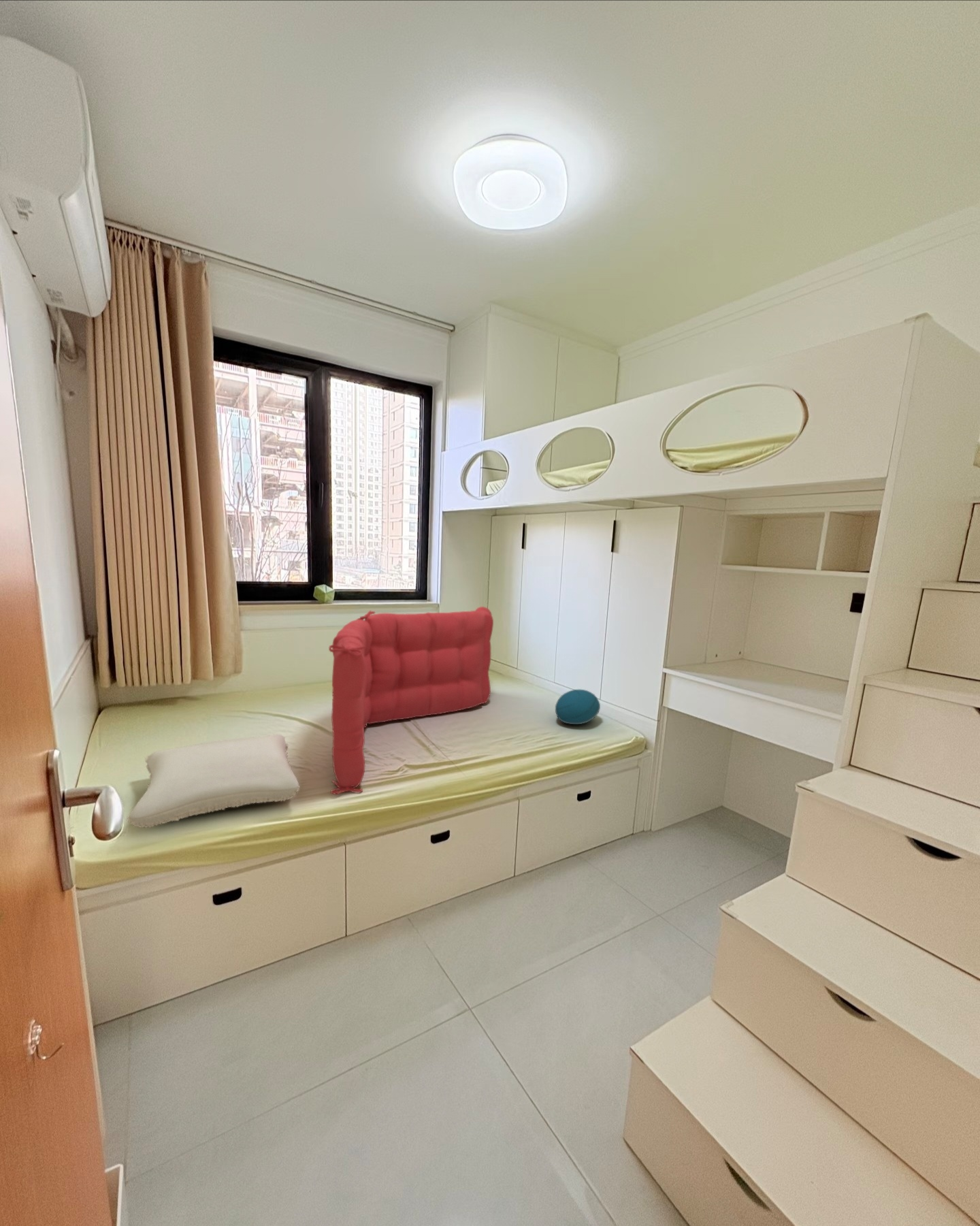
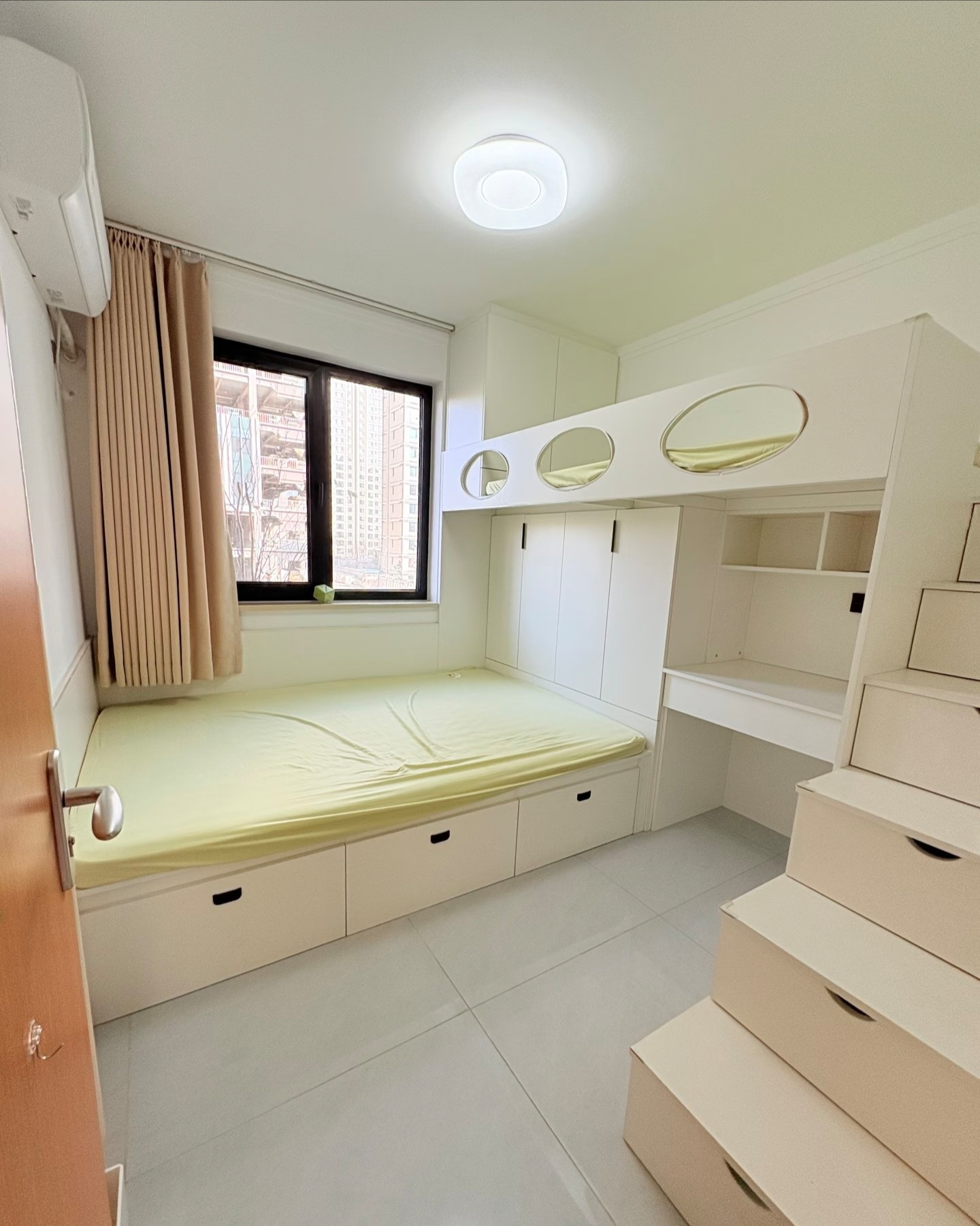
- pillow [127,733,301,828]
- cushion [555,689,601,725]
- seat cushion [328,606,494,795]
